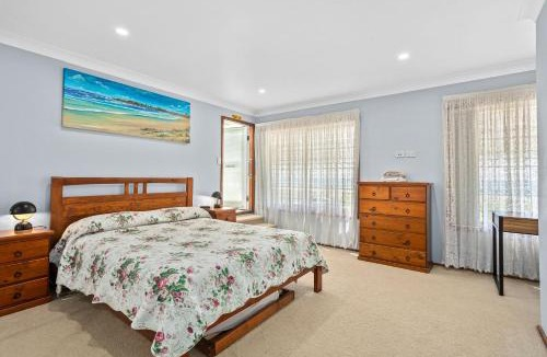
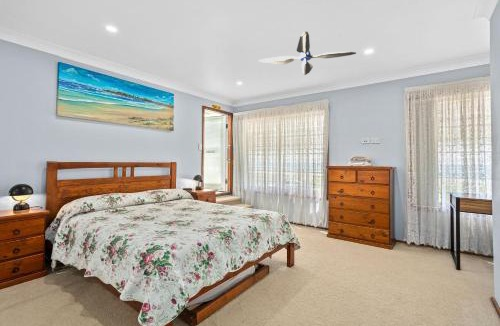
+ ceiling fan [258,31,357,76]
